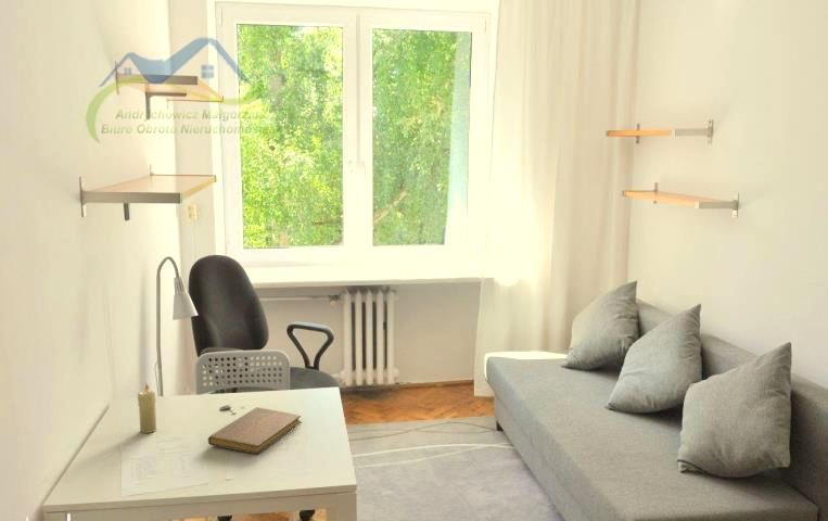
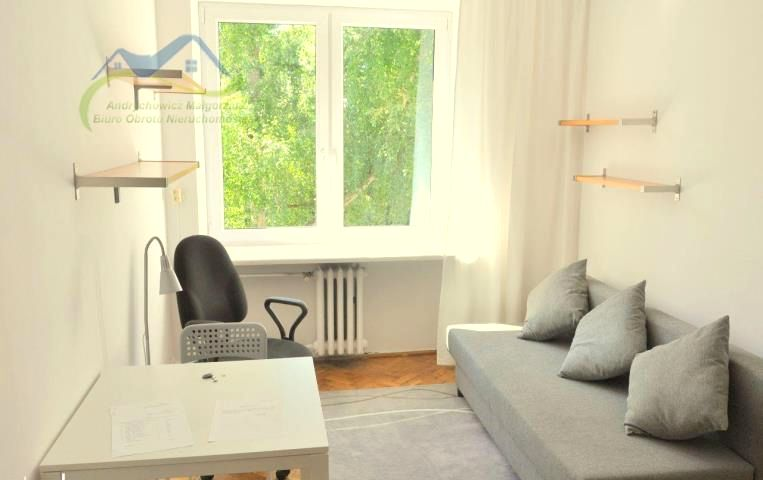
- candle [137,382,157,434]
- notebook [207,406,303,455]
